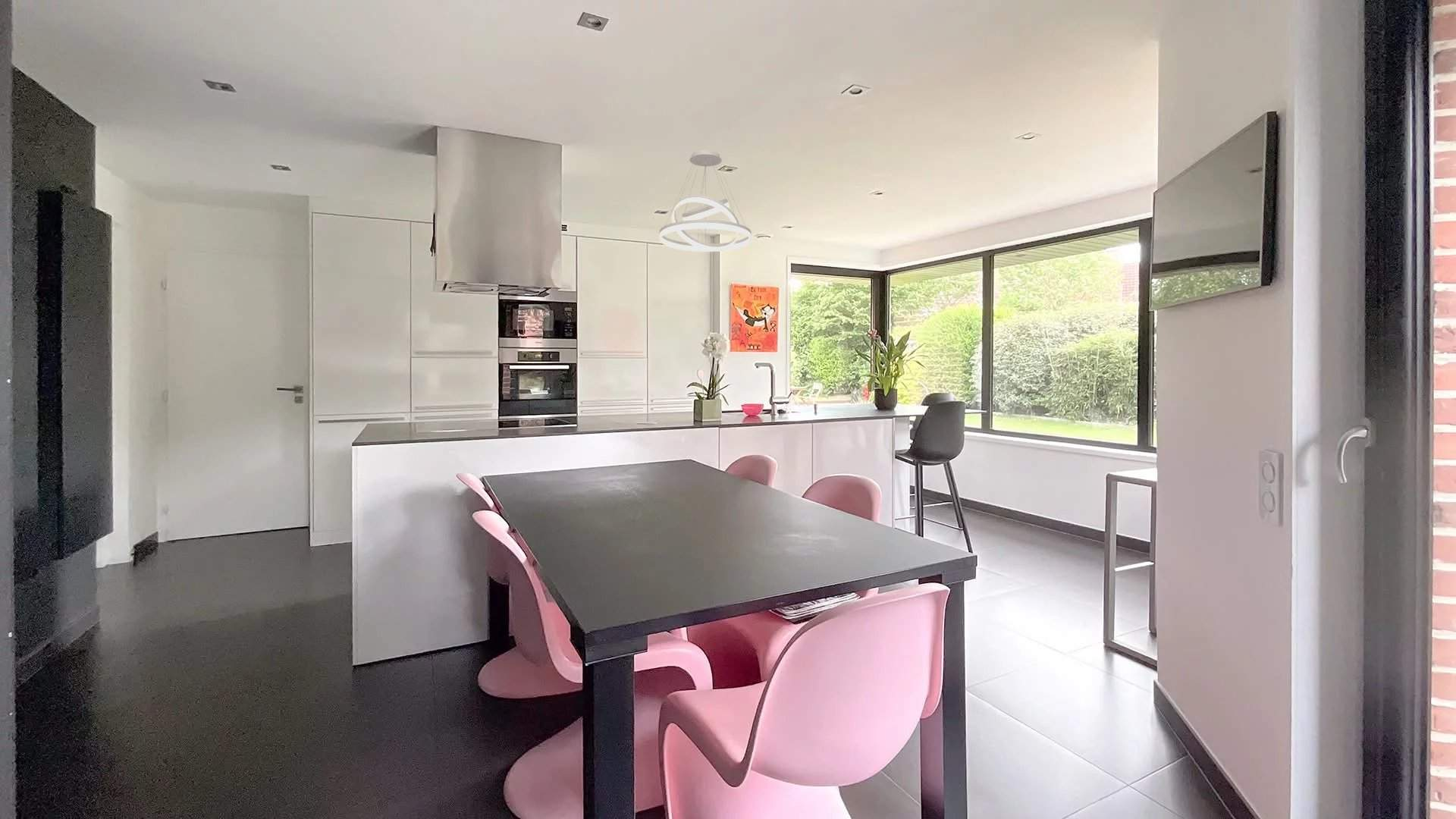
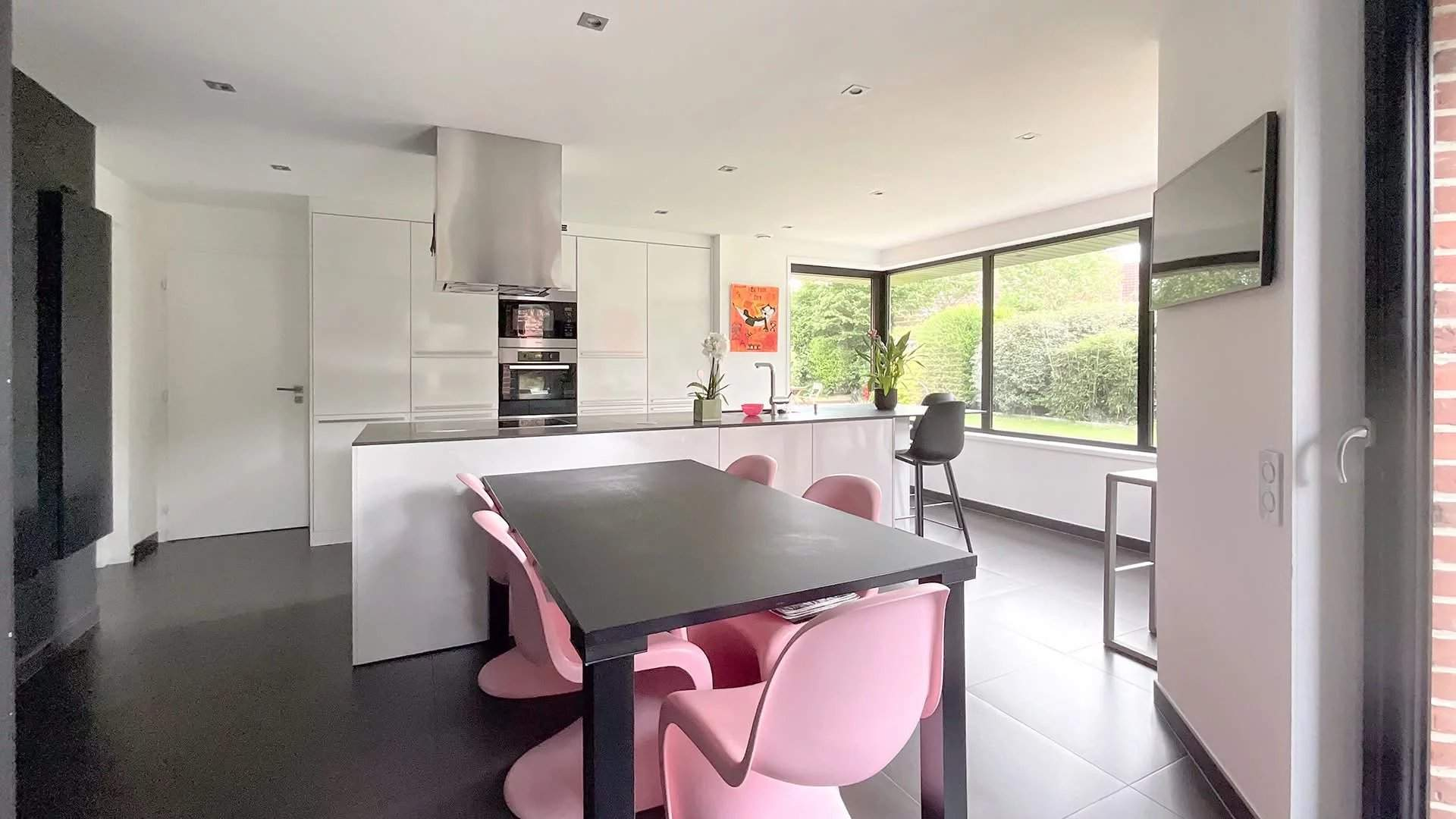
- pendant light [659,149,752,253]
